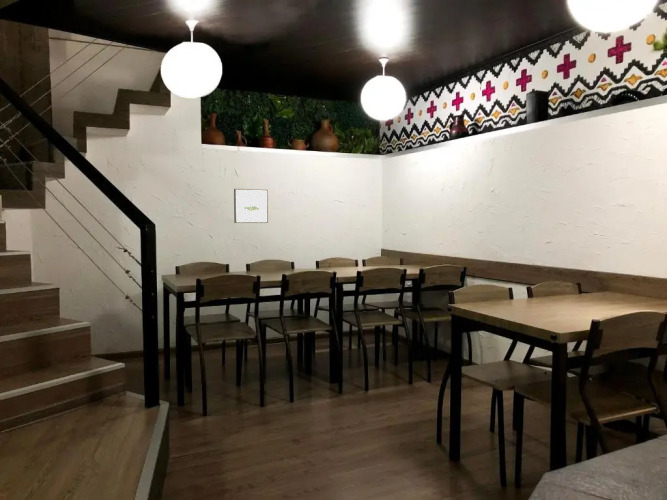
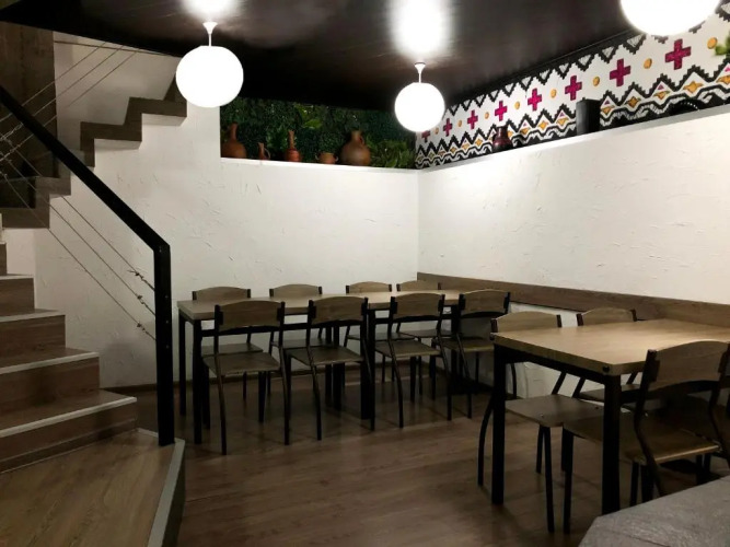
- wall art [233,188,269,224]
